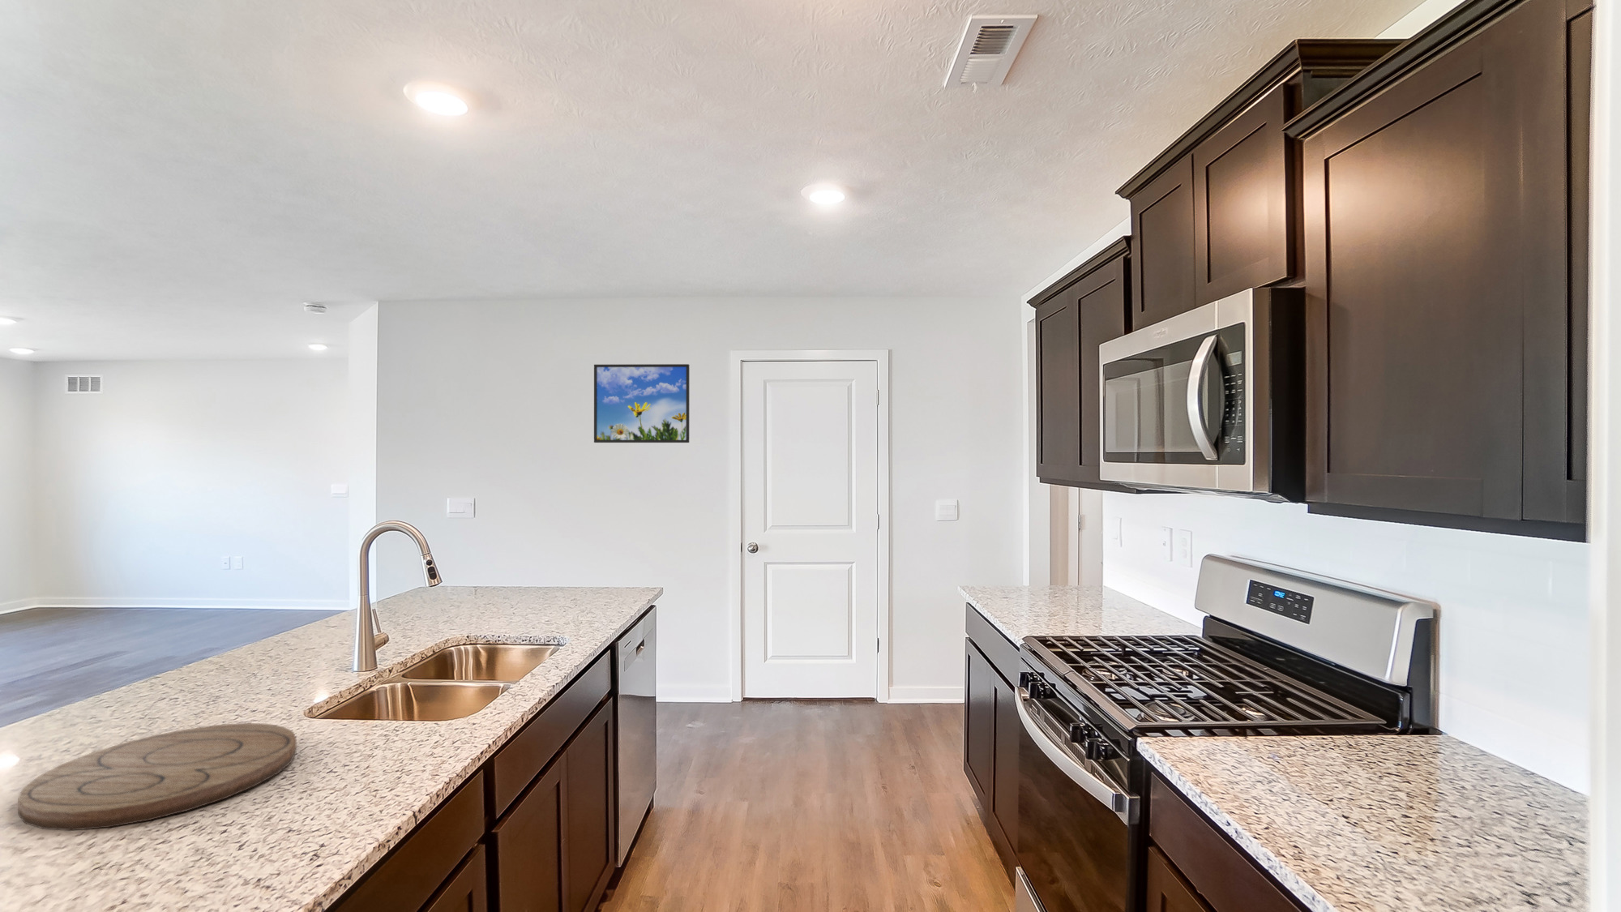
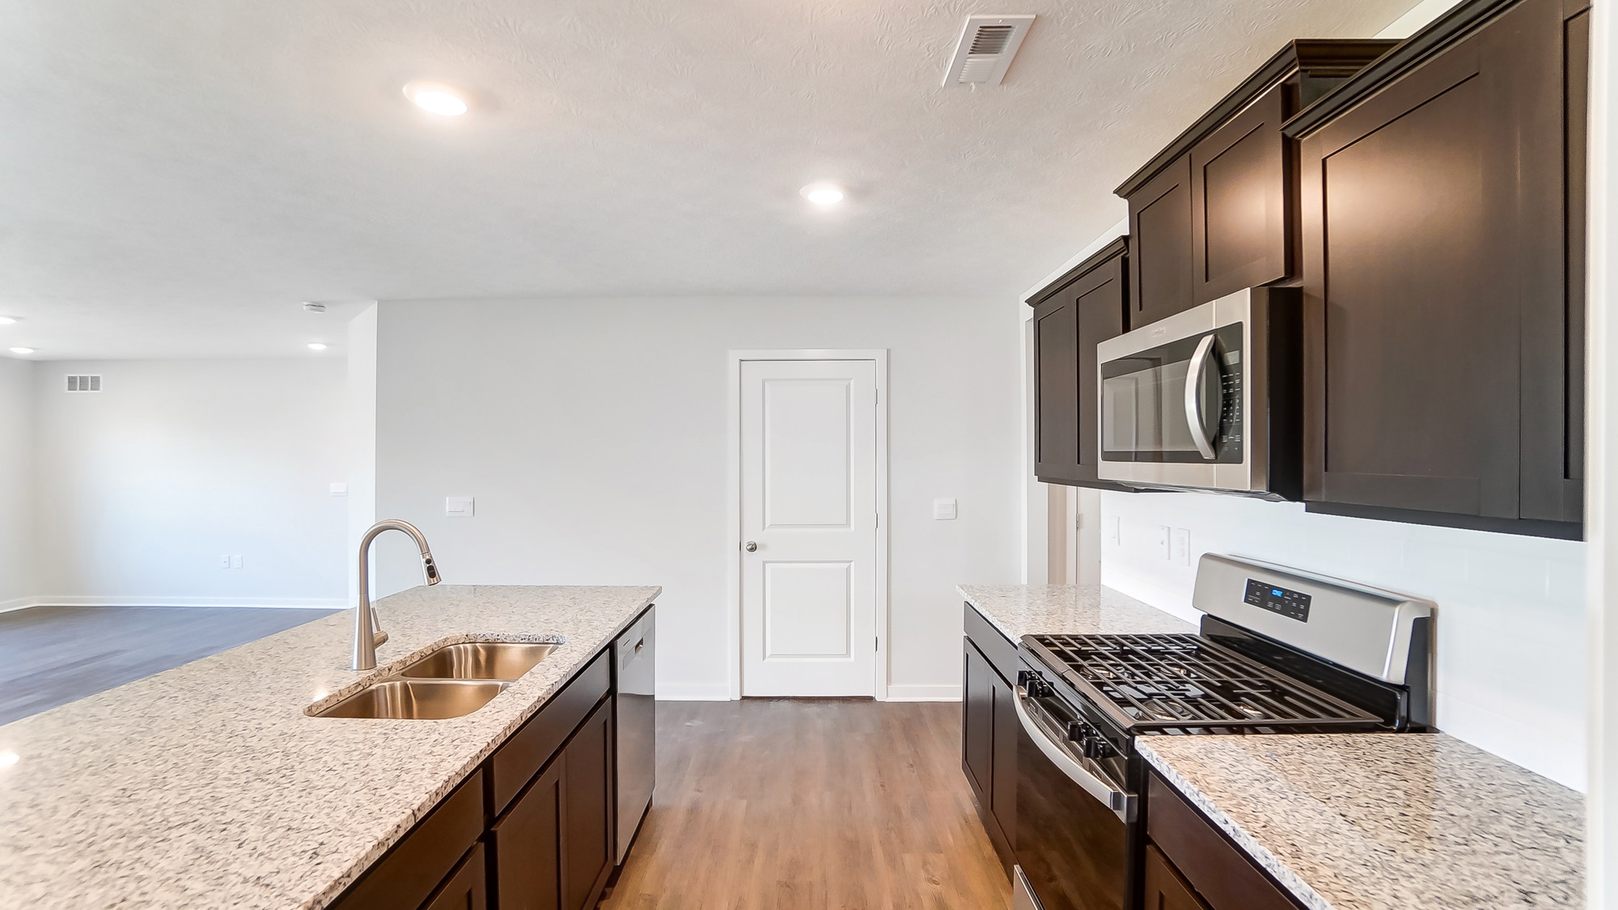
- cutting board [17,723,297,832]
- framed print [593,363,690,443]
